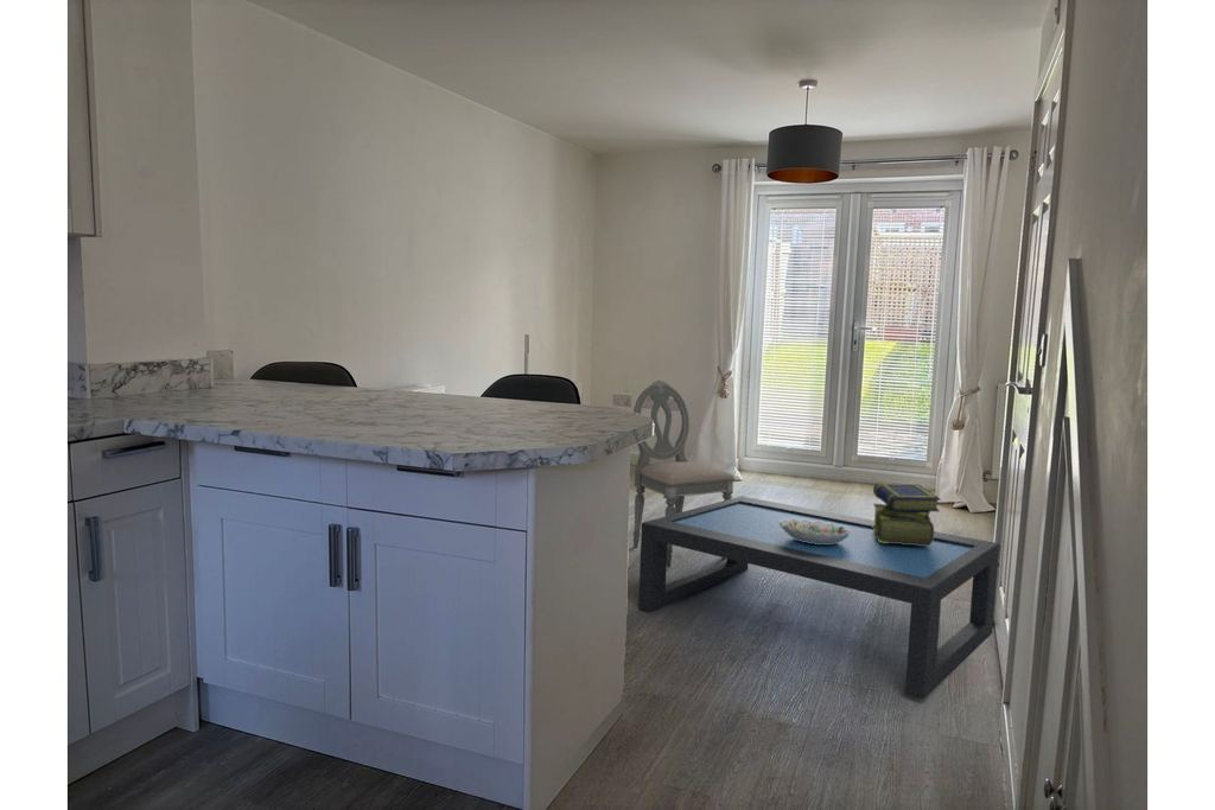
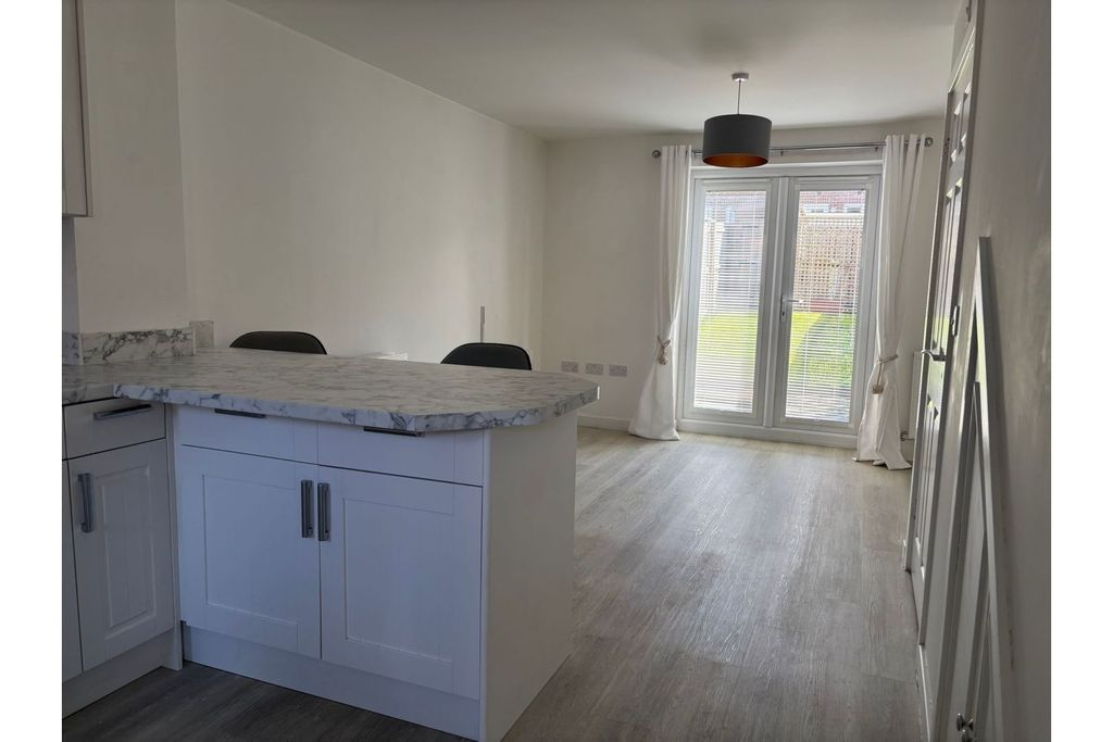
- stack of books [872,483,941,546]
- dining chair [632,378,736,568]
- coffee table [637,495,1000,701]
- decorative bowl [780,518,851,544]
